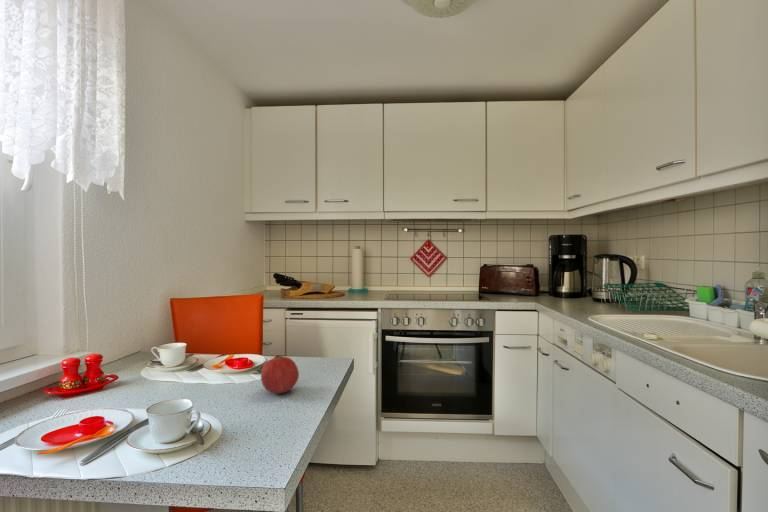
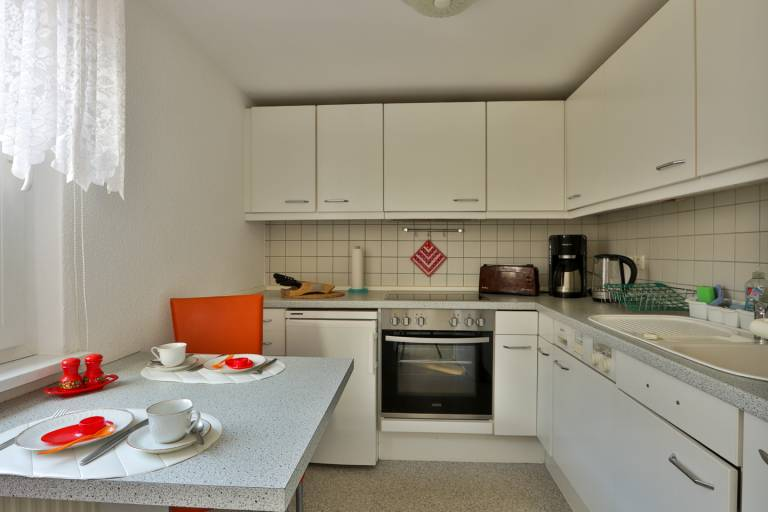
- fruit [260,354,300,395]
